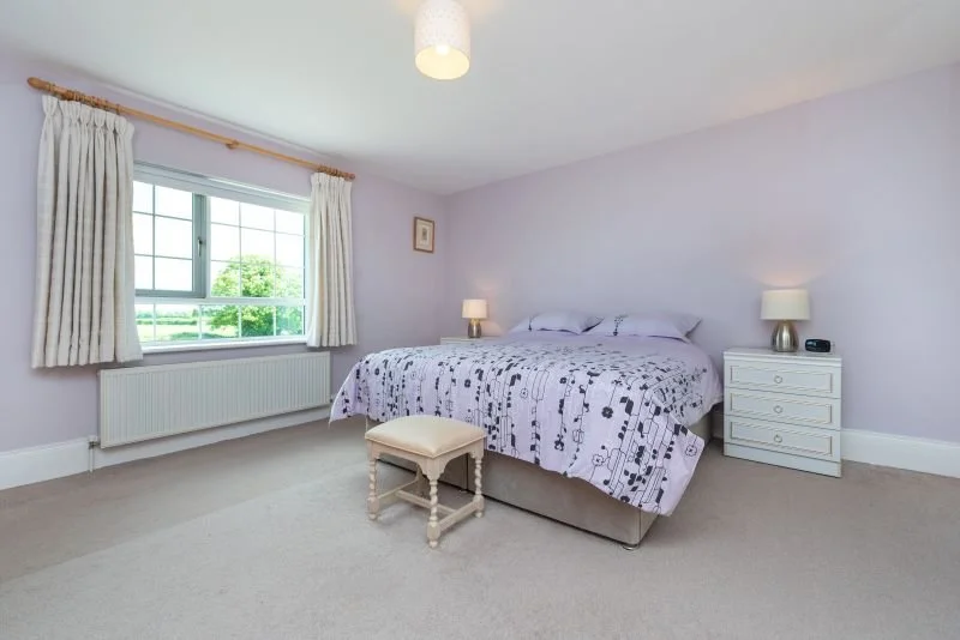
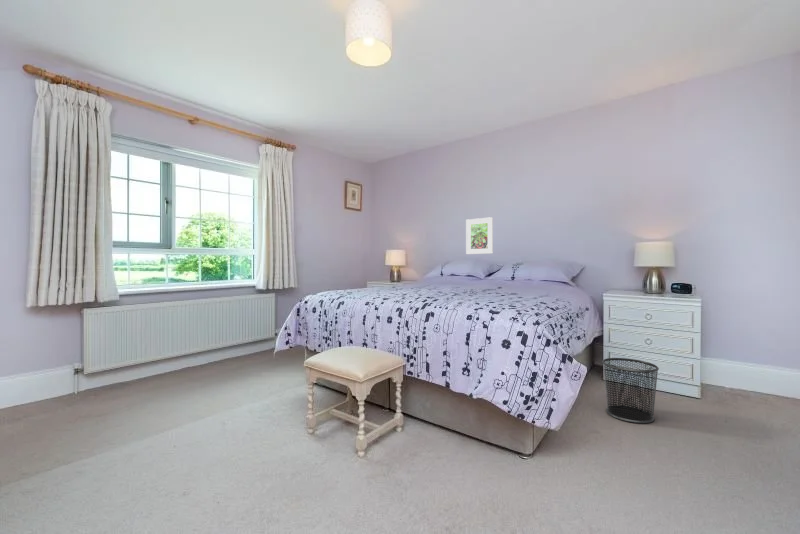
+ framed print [465,216,494,255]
+ waste bin [601,357,660,424]
